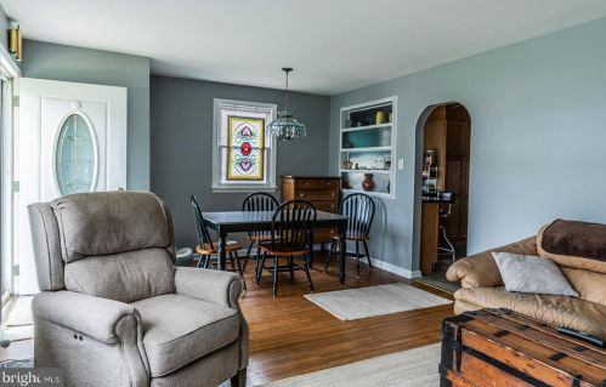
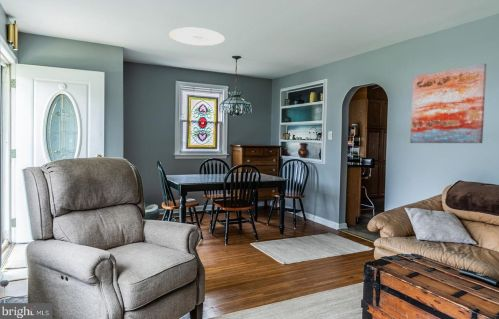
+ wall art [409,62,487,144]
+ ceiling light [168,27,226,47]
